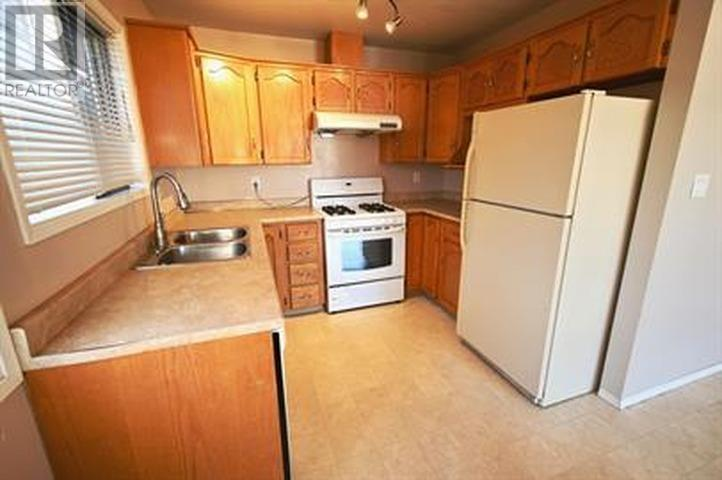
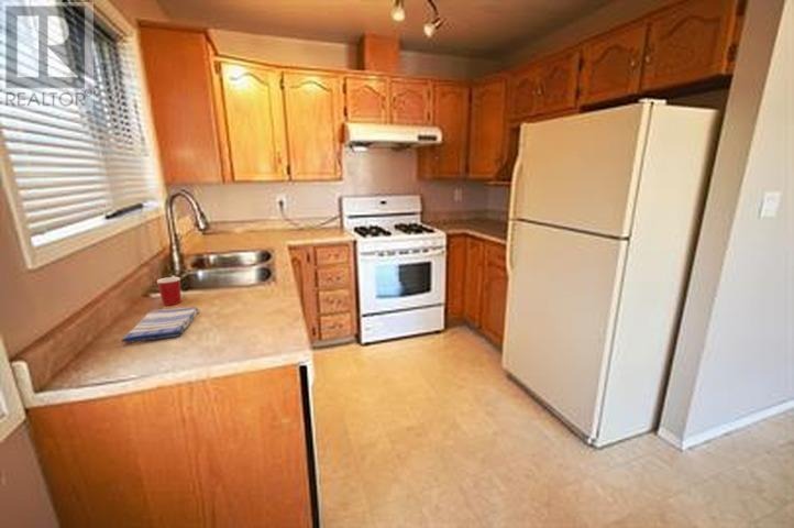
+ dish towel [120,306,200,343]
+ mug [156,276,183,307]
